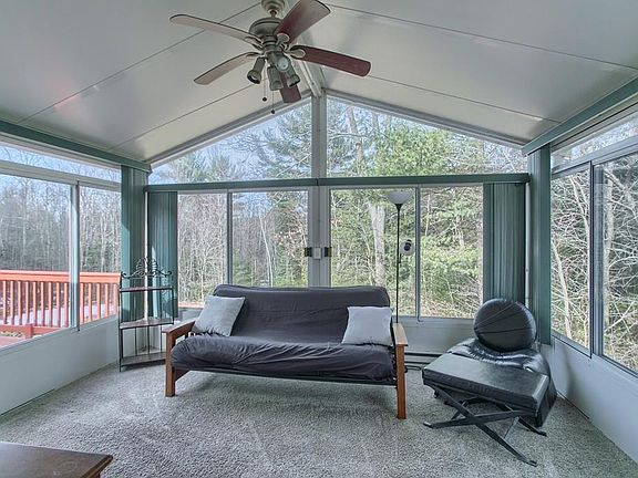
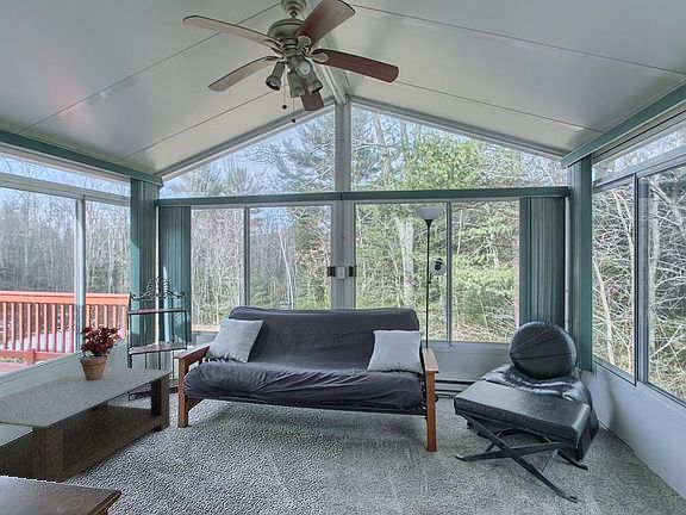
+ potted plant [76,324,123,380]
+ coffee table [0,365,174,484]
